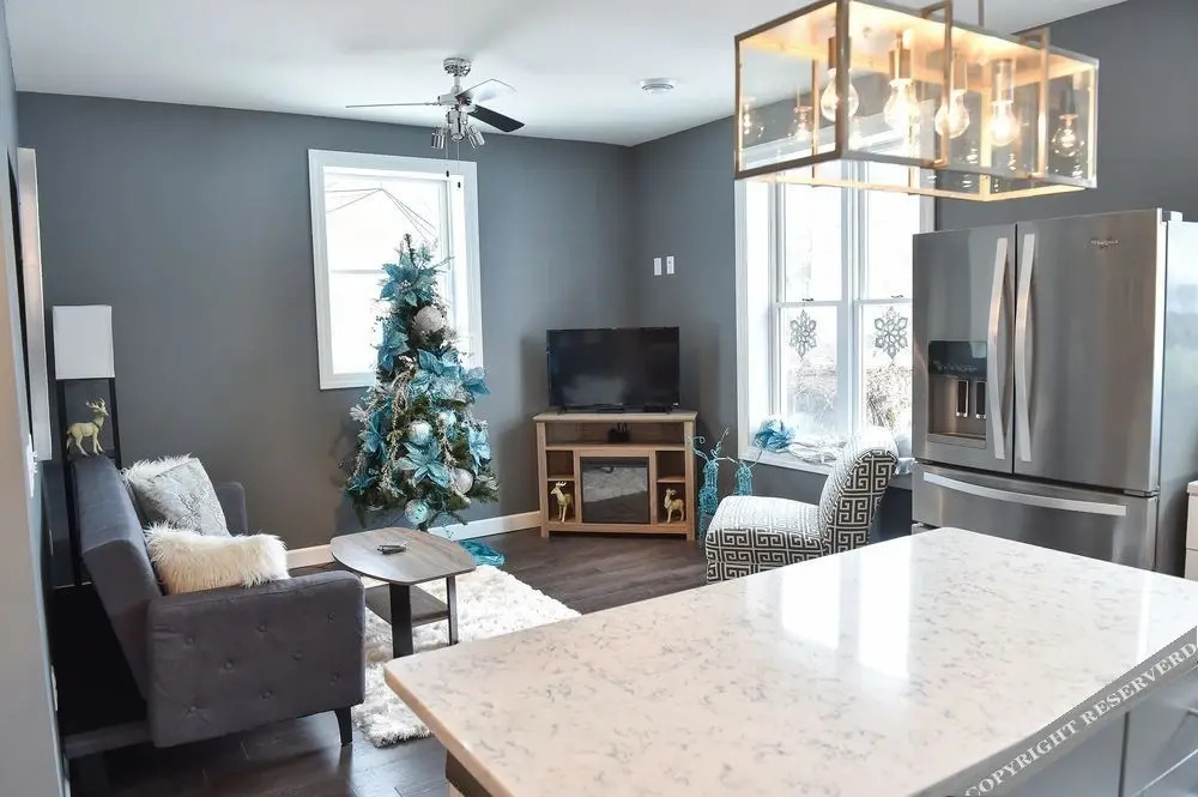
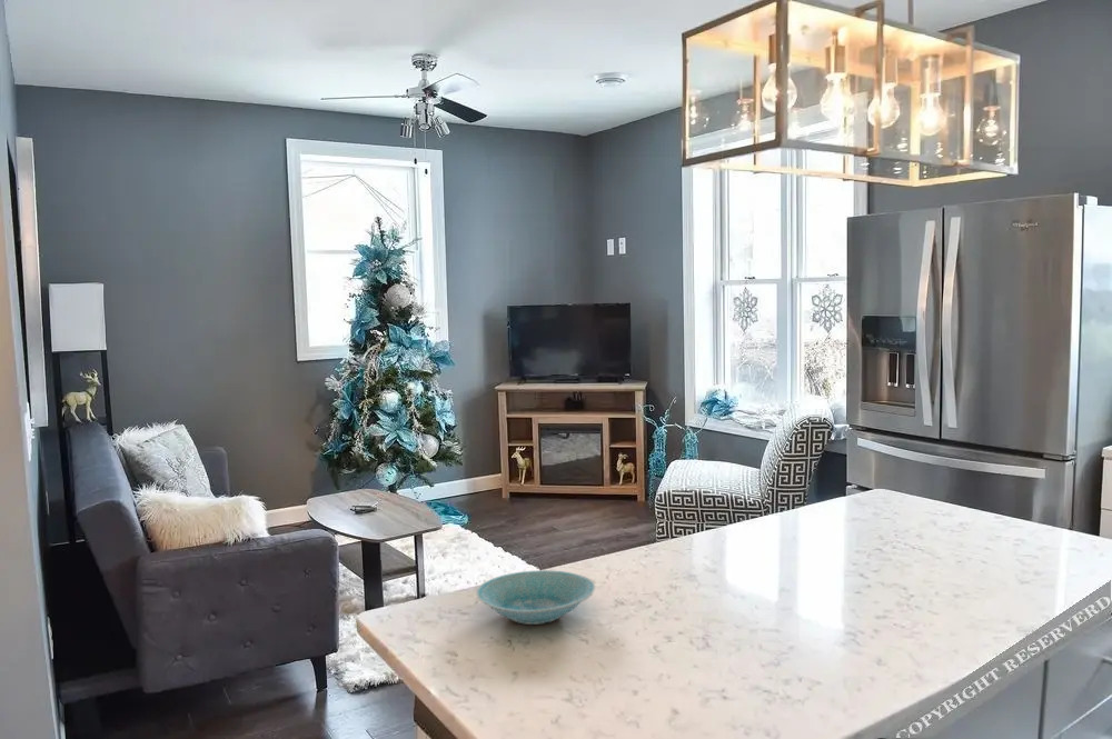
+ bowl [475,569,596,626]
